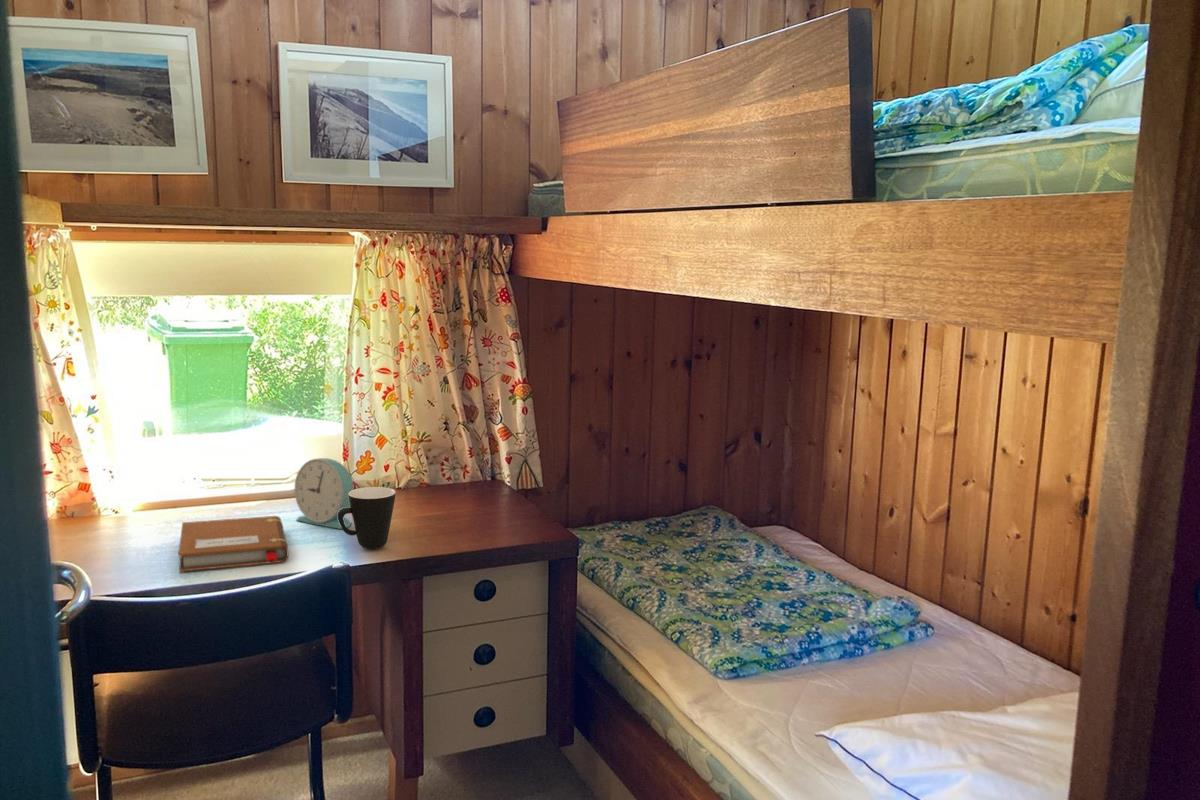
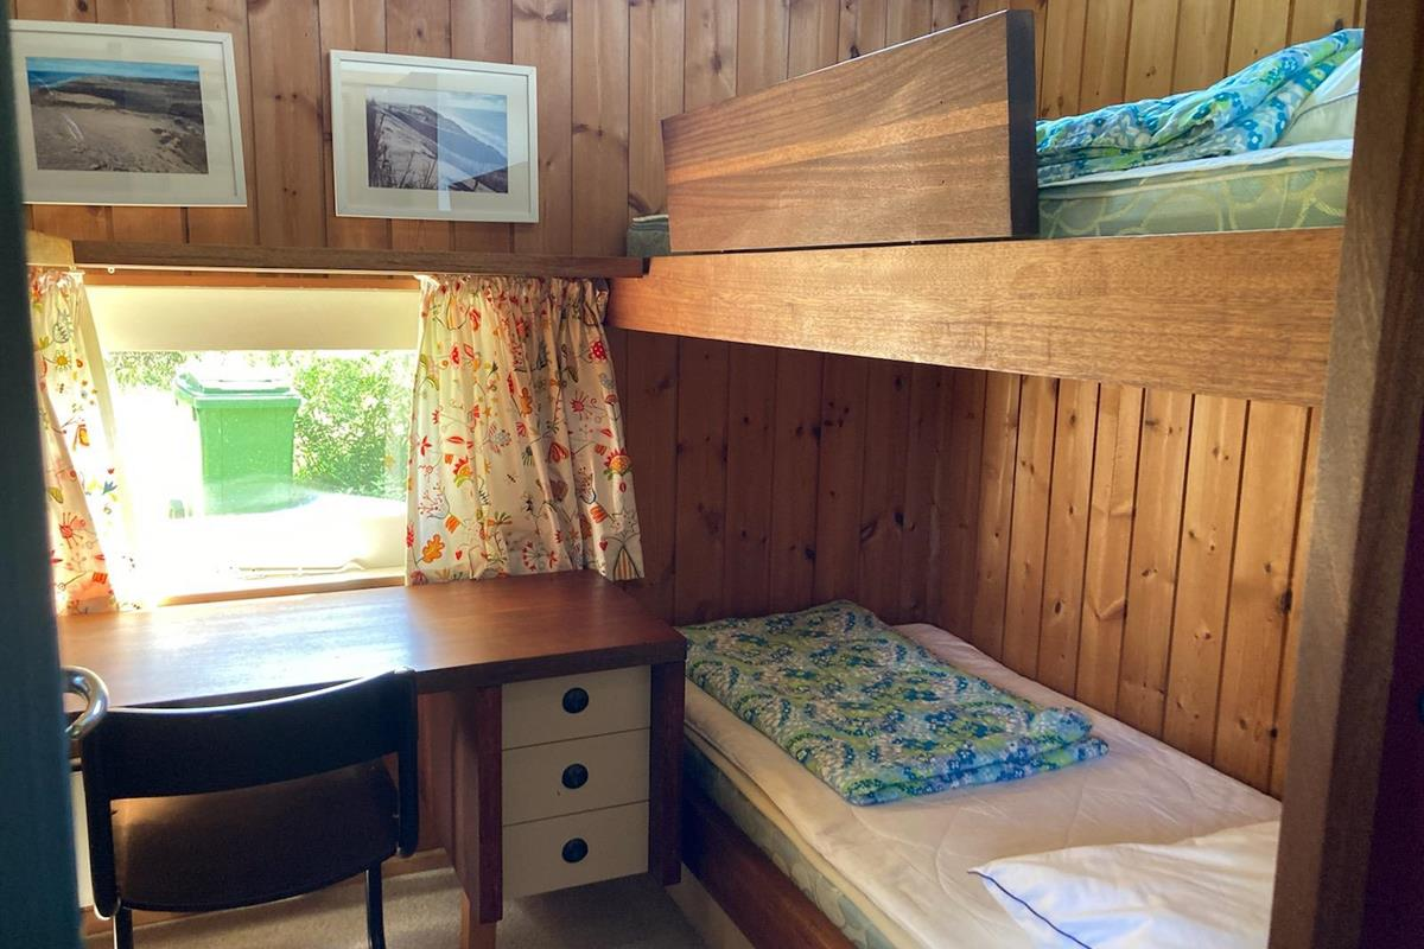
- mug [338,486,397,550]
- alarm clock [294,457,355,530]
- notebook [177,515,289,573]
